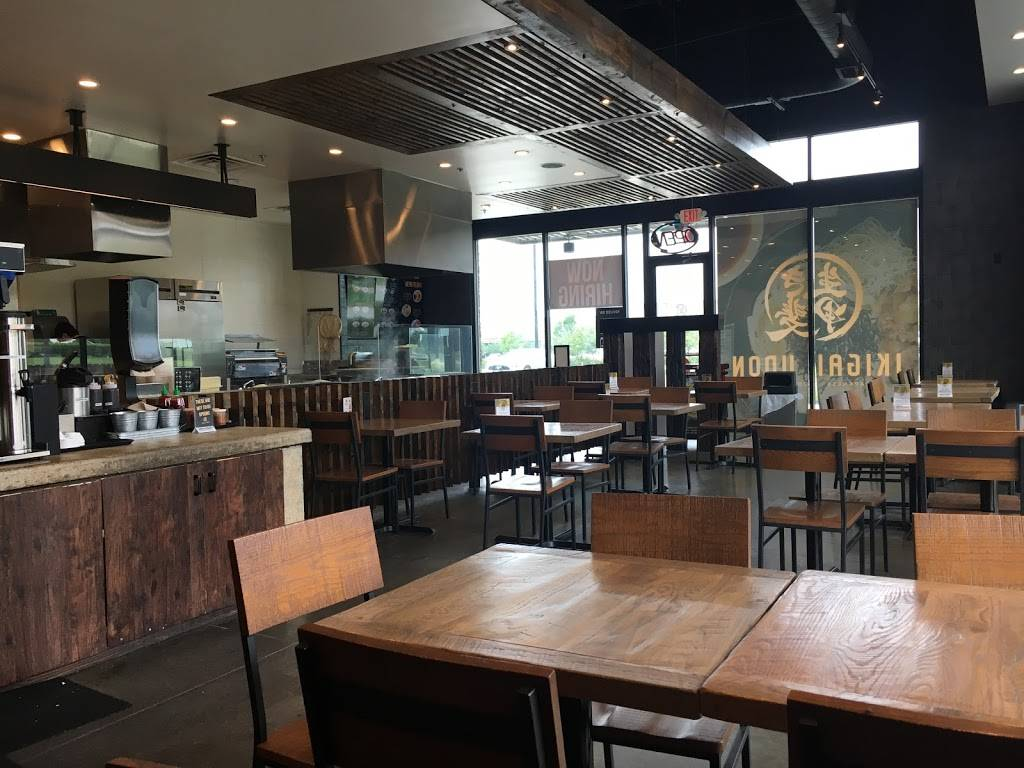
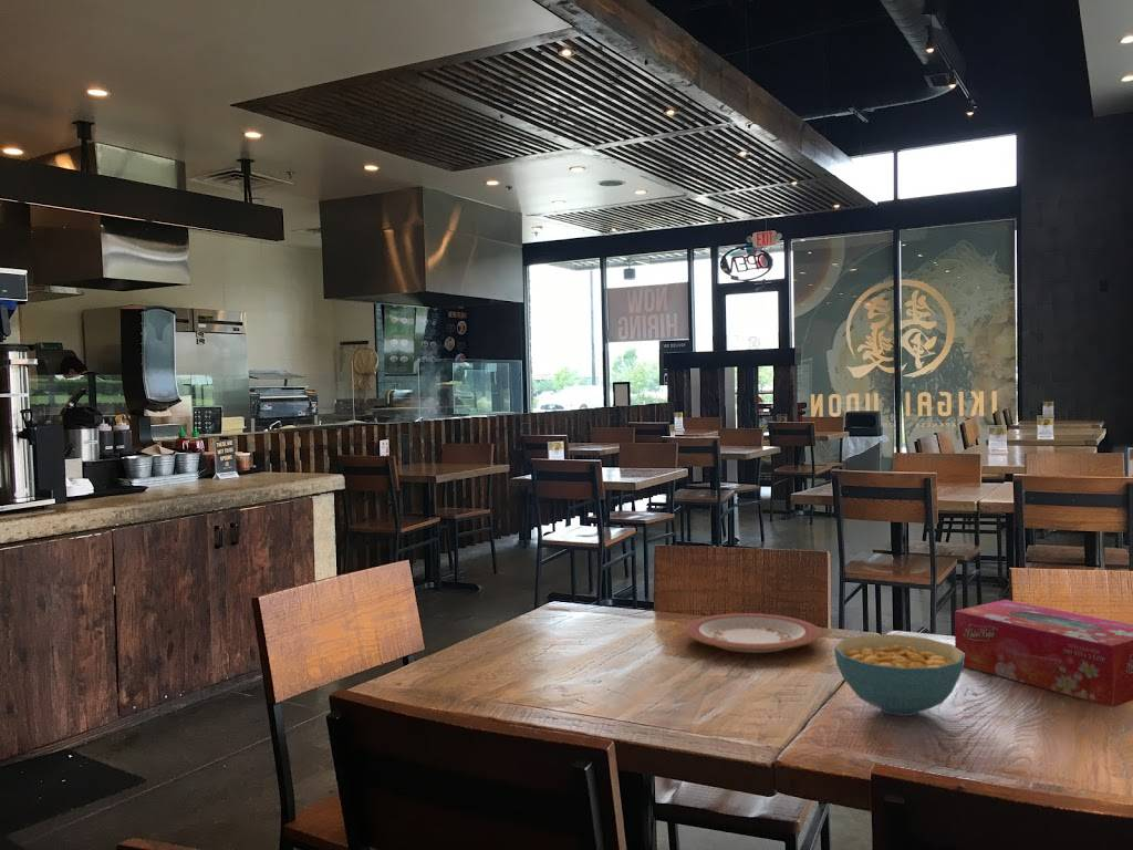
+ plate [684,612,822,654]
+ cereal bowl [833,633,965,717]
+ tissue box [954,599,1133,708]
